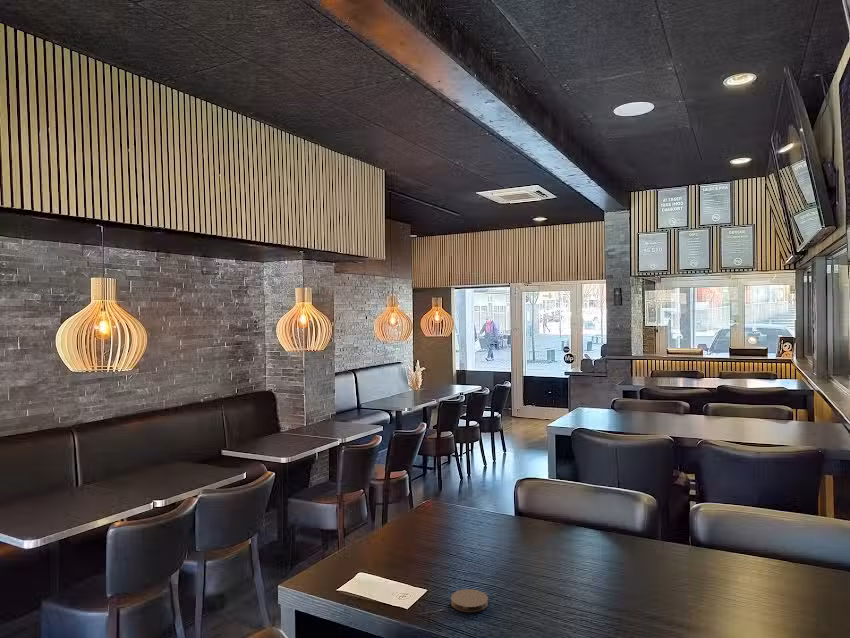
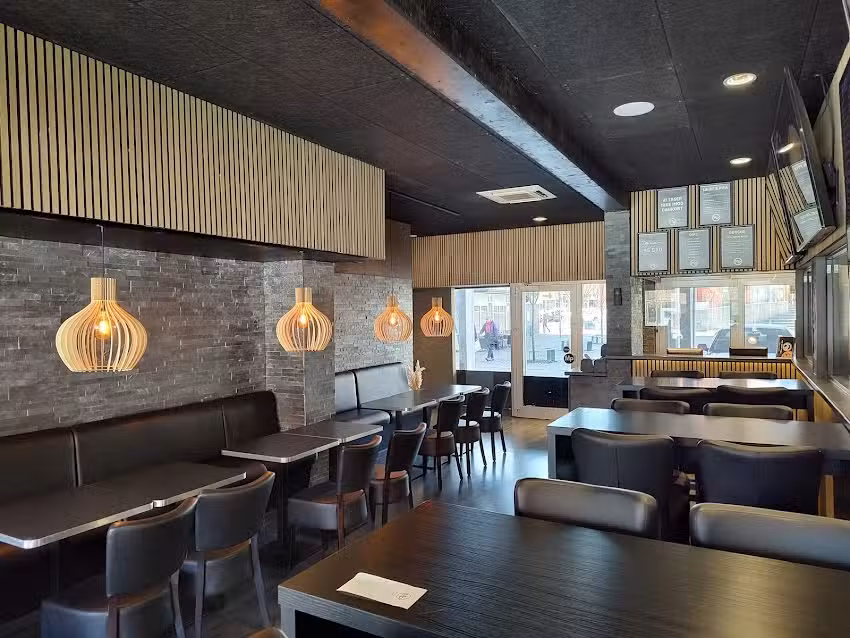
- coaster [450,588,489,613]
